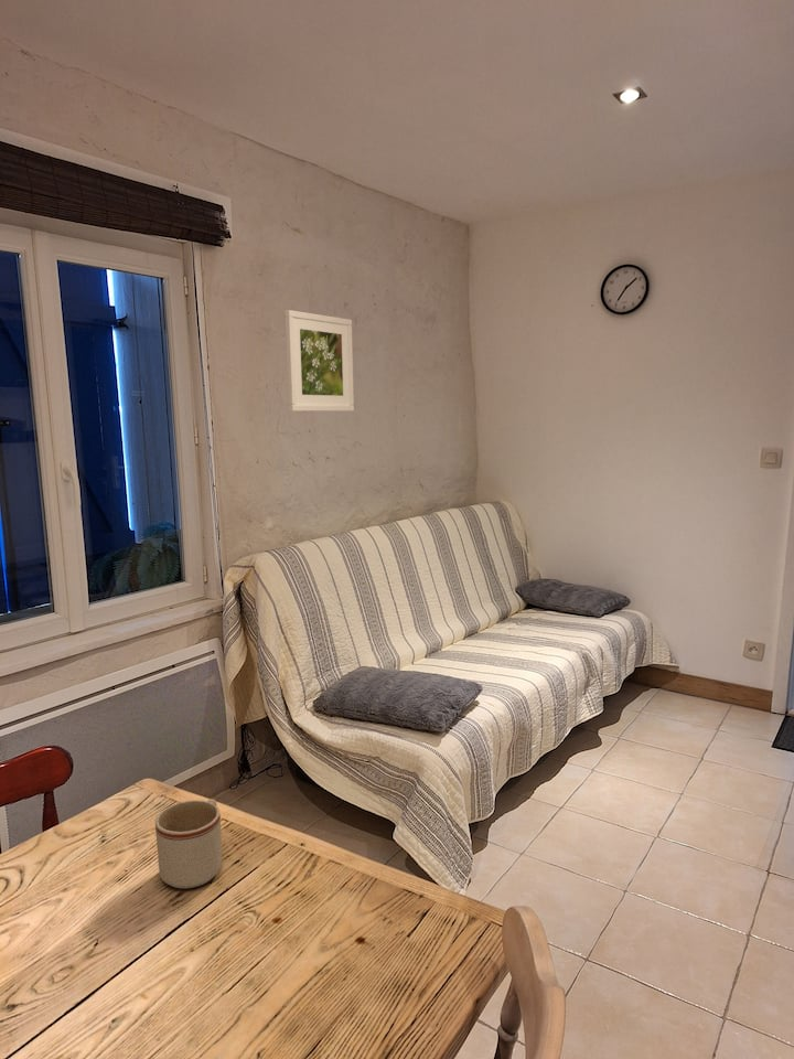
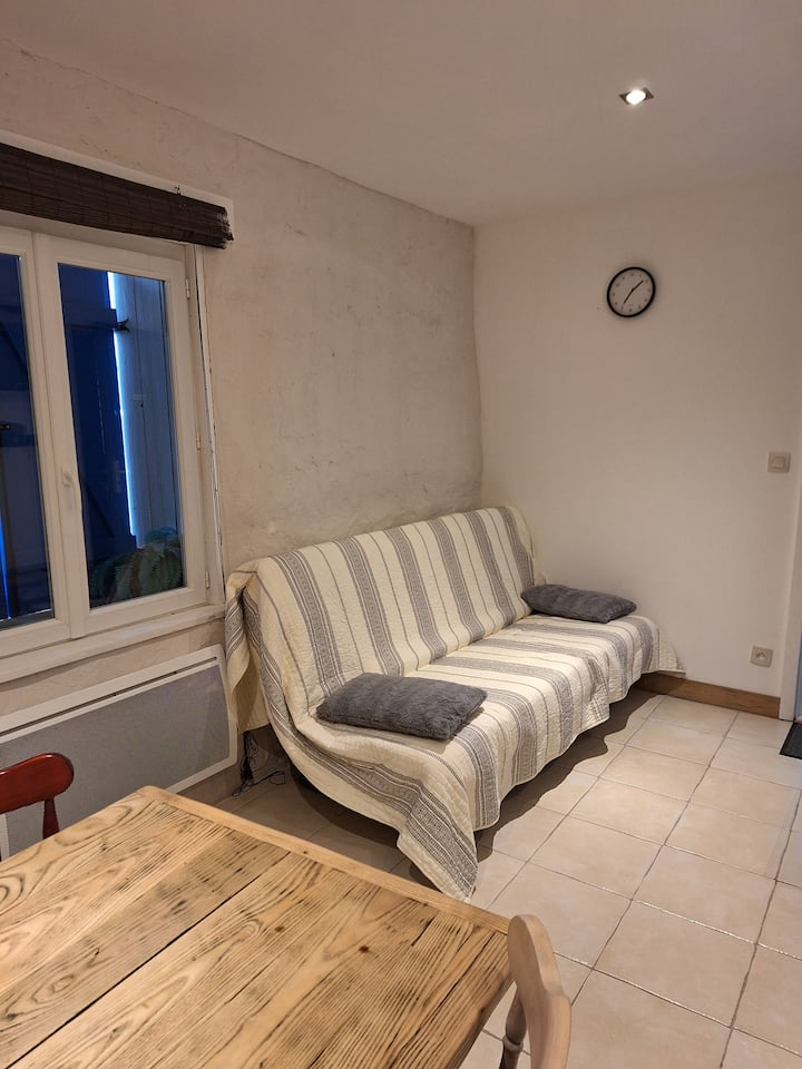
- mug [154,798,223,889]
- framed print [283,309,355,413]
